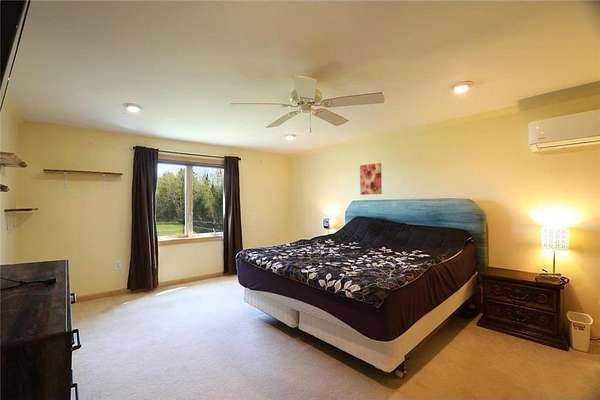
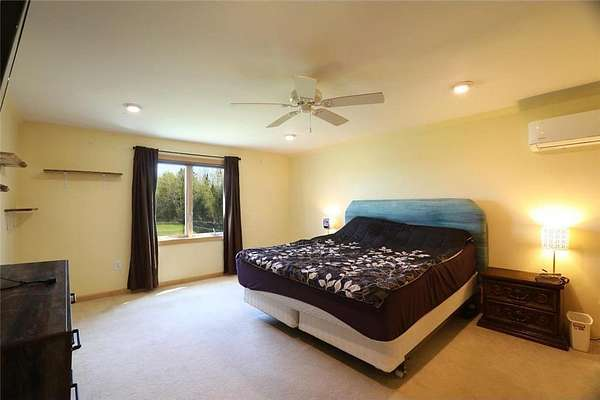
- wall art [359,162,383,196]
